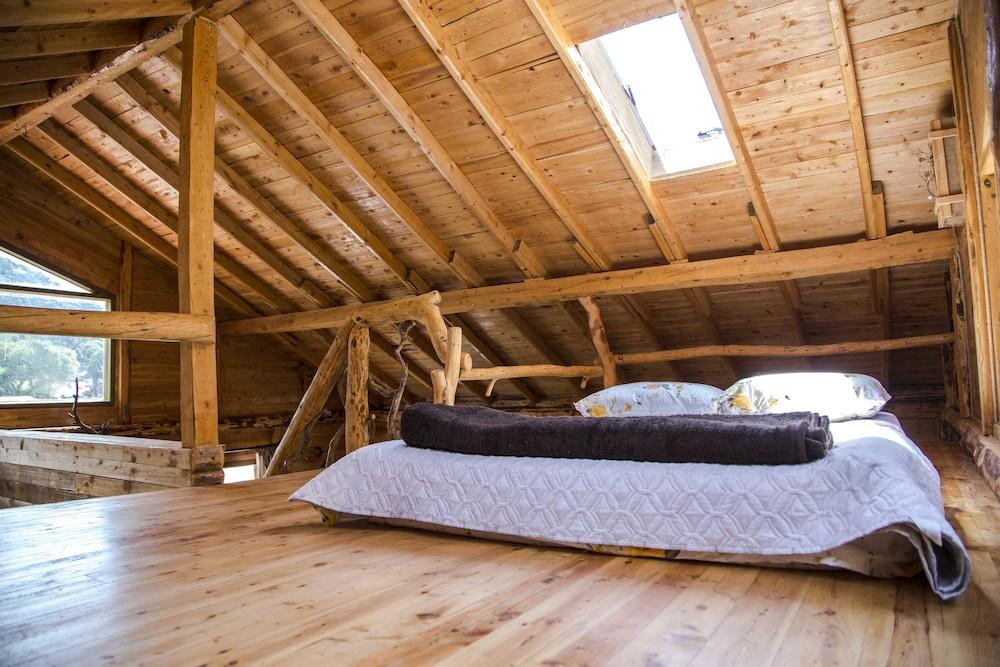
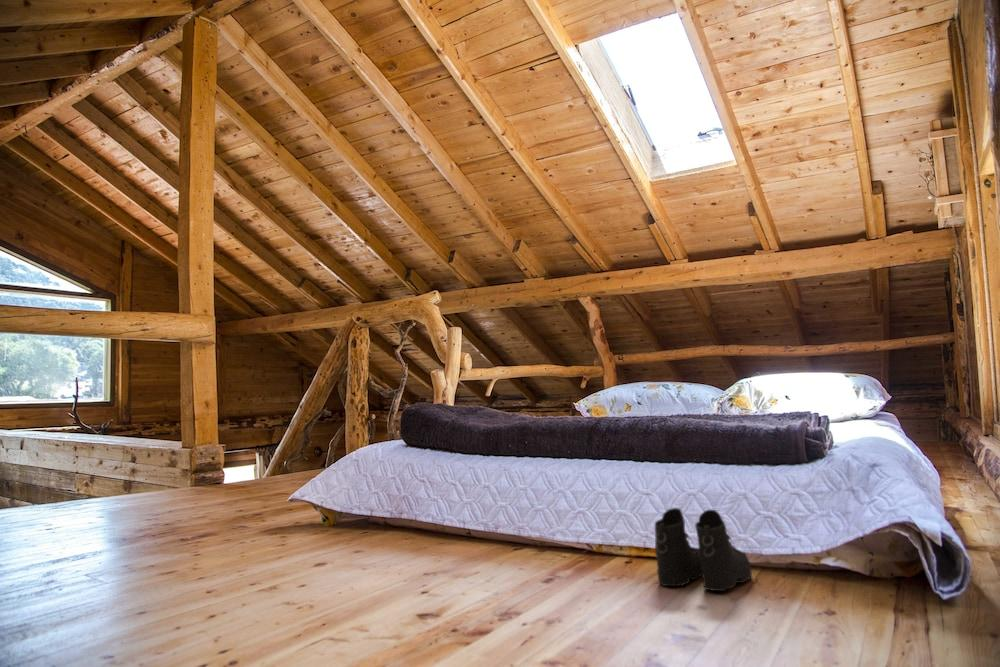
+ boots [654,507,753,592]
